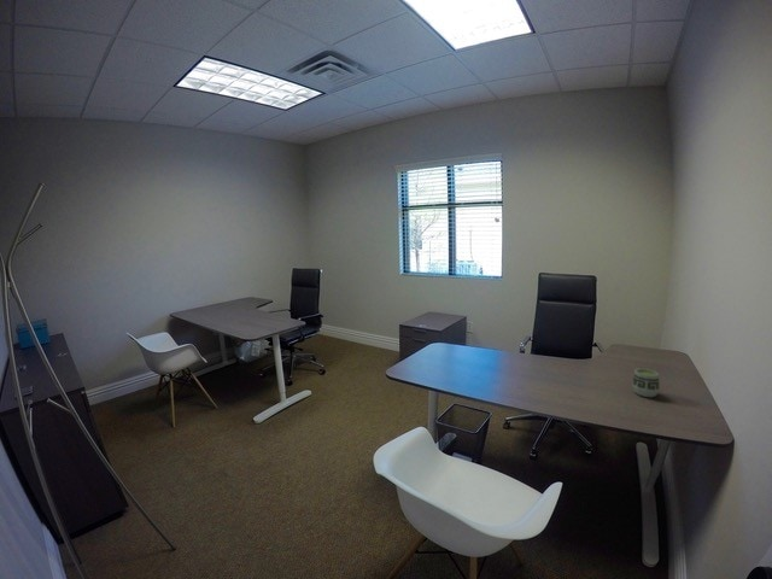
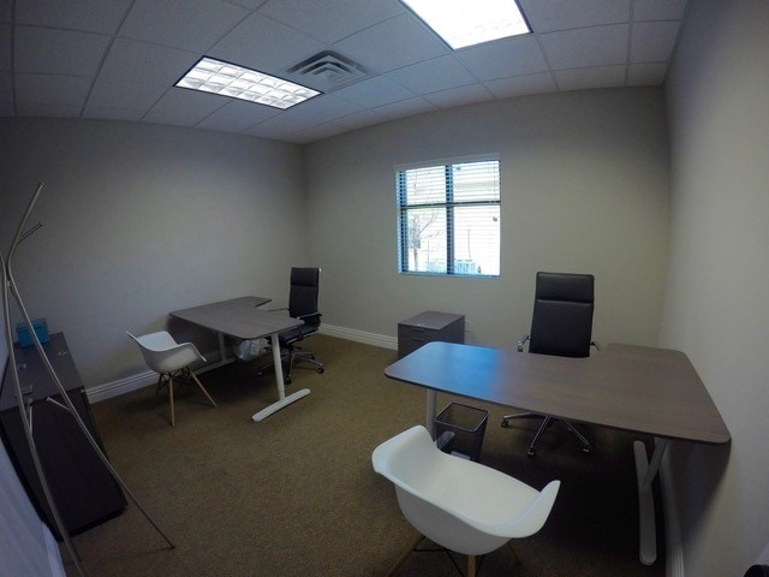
- cup [631,368,661,398]
